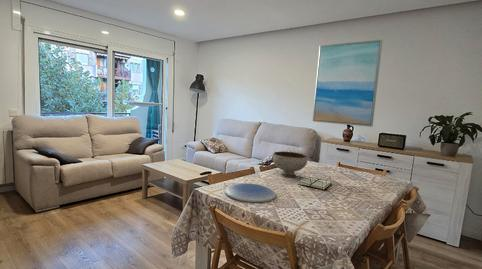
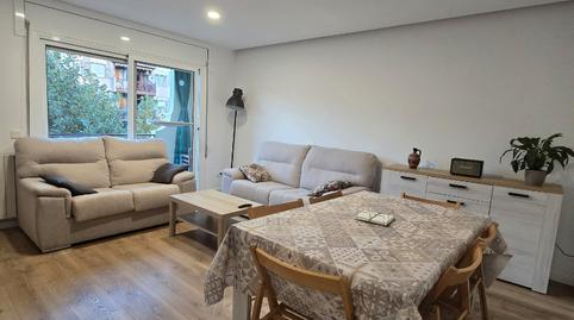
- wall art [312,39,384,128]
- plate [224,182,277,203]
- bowl [272,151,309,178]
